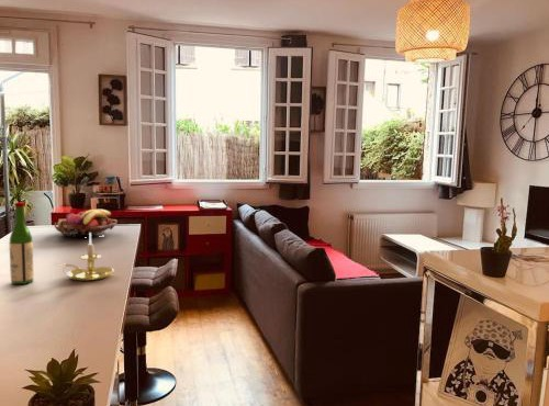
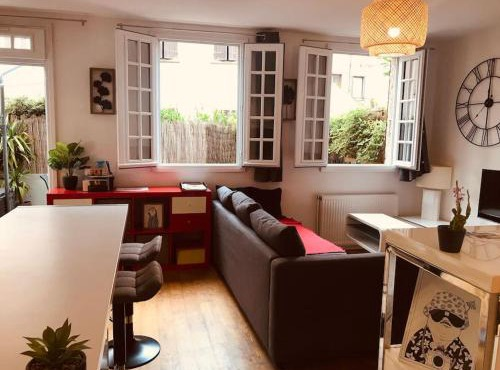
- fruit basket [54,208,119,238]
- candle holder [57,233,115,282]
- wine bottle [9,201,35,285]
